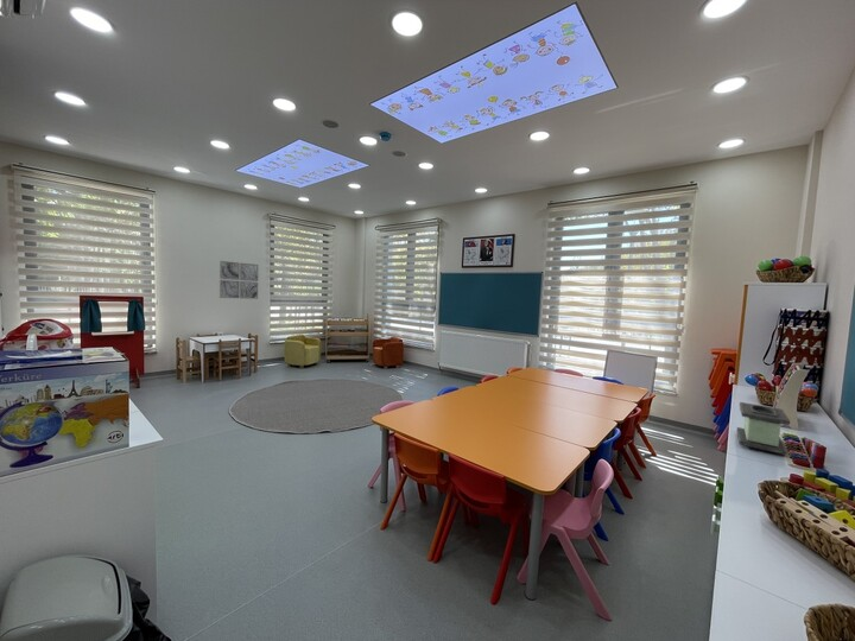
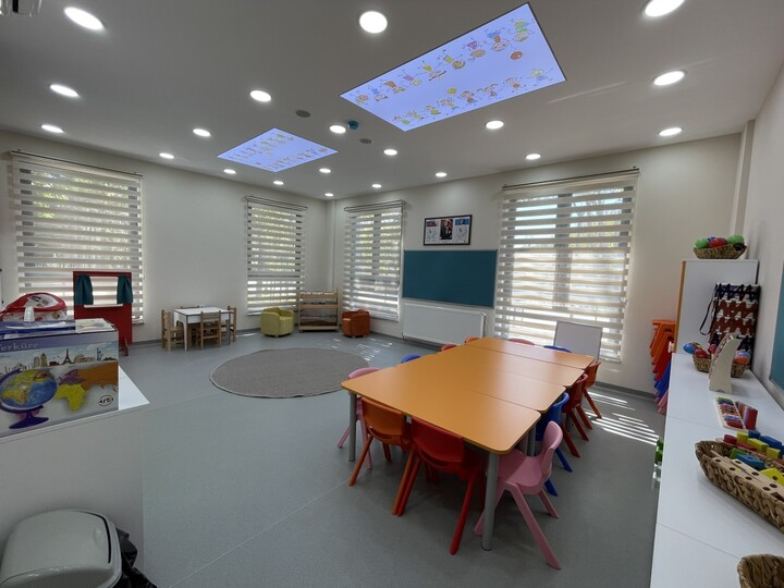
- tissue box [735,401,791,456]
- wall art [218,260,260,300]
